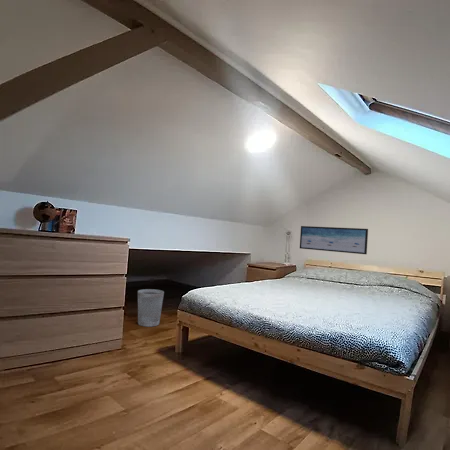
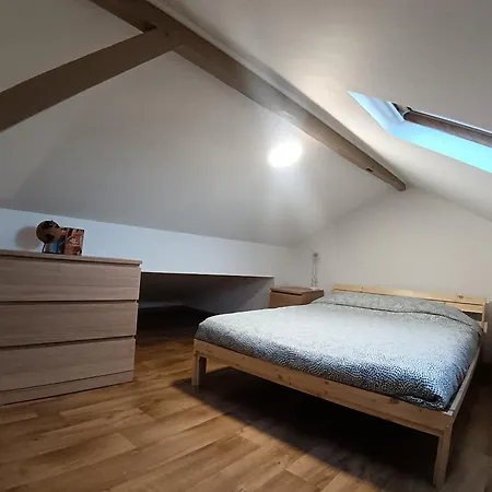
- wall art [299,225,369,255]
- wastebasket [137,288,165,328]
